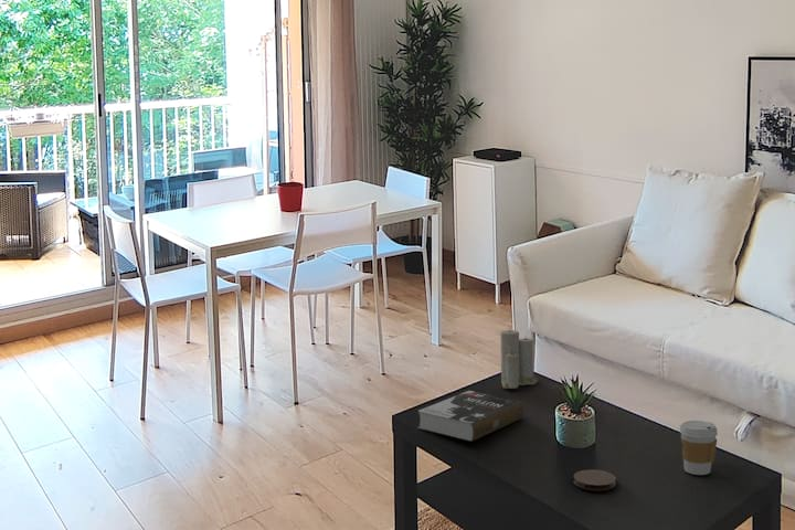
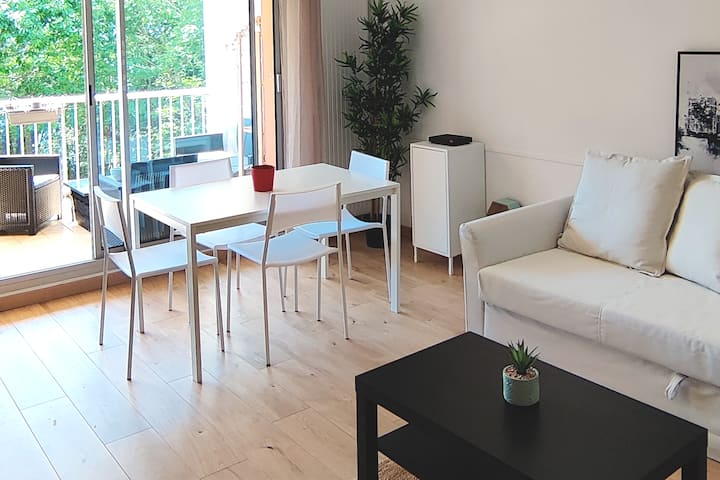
- coffee cup [679,420,719,476]
- book [416,390,524,443]
- coaster [573,468,617,491]
- candle [499,325,539,390]
